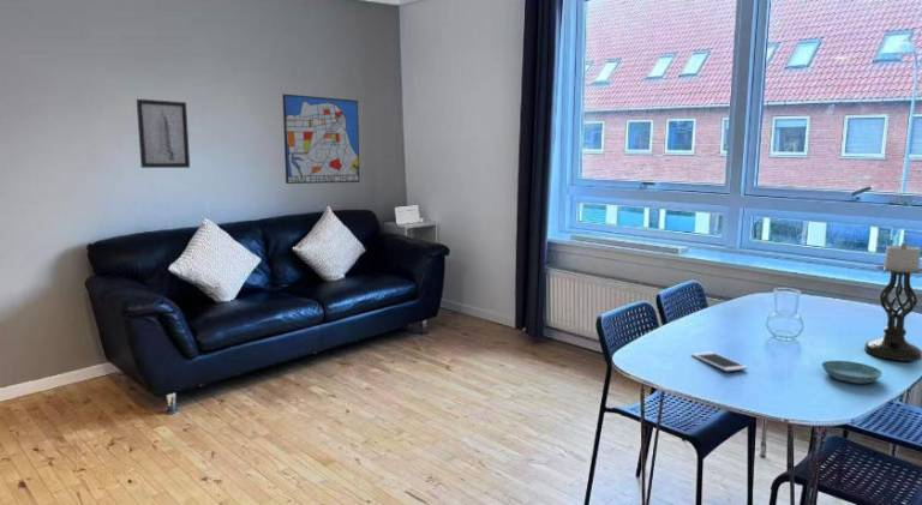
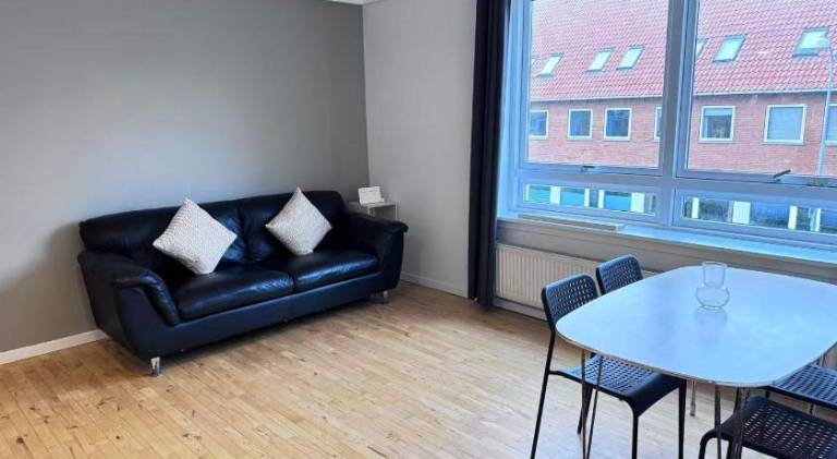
- candle holder [863,241,922,362]
- saucer [820,360,884,384]
- cell phone [690,350,749,372]
- wall art [136,98,191,169]
- wall art [281,92,360,185]
